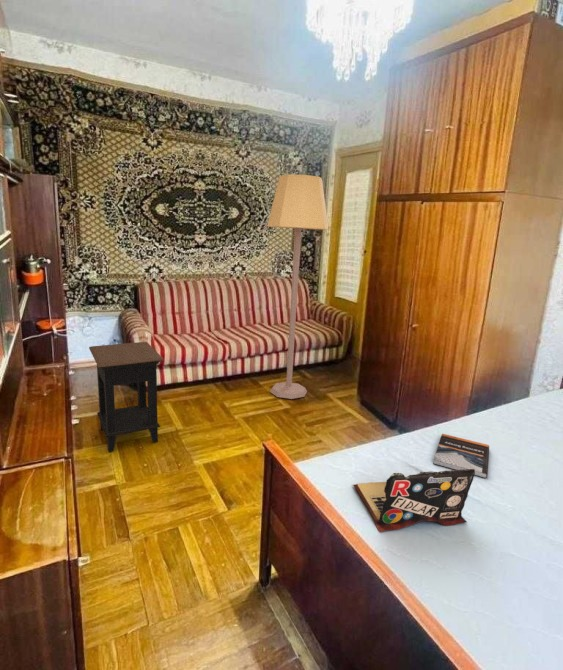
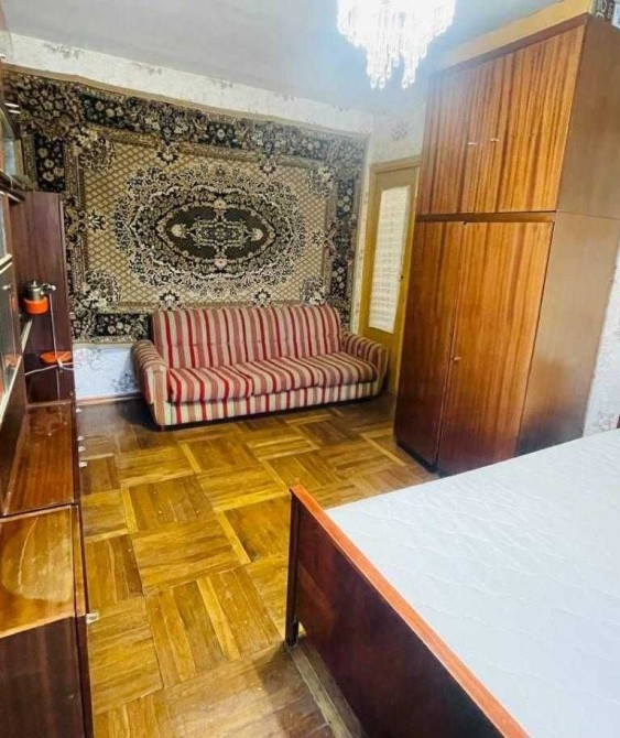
- book [432,433,490,479]
- side table [88,341,165,453]
- laptop [352,469,475,533]
- lamp [266,173,329,400]
